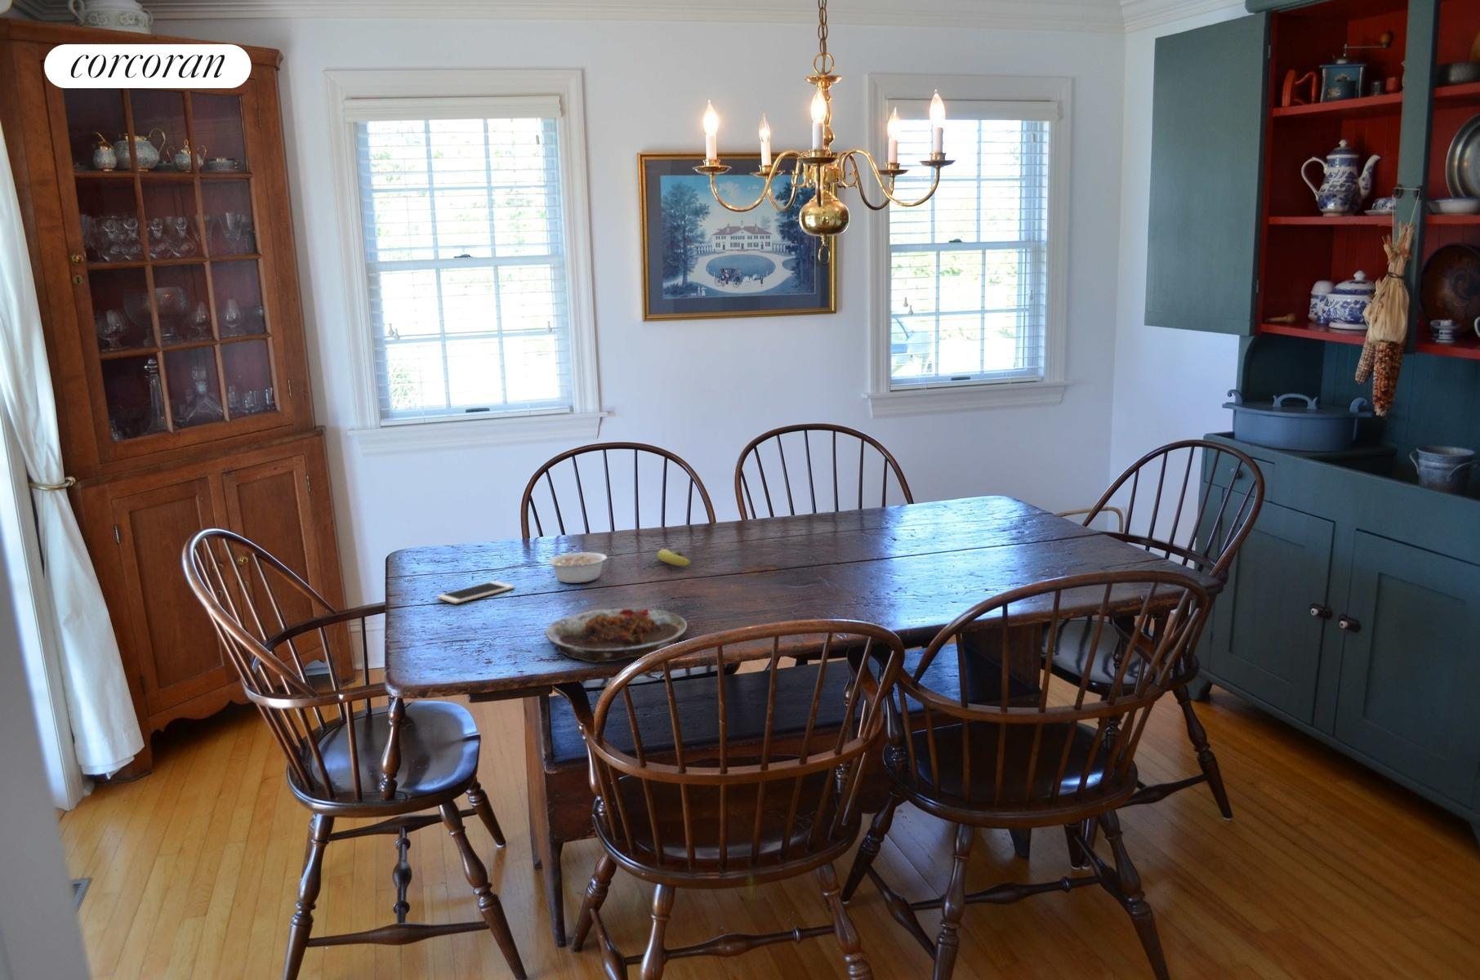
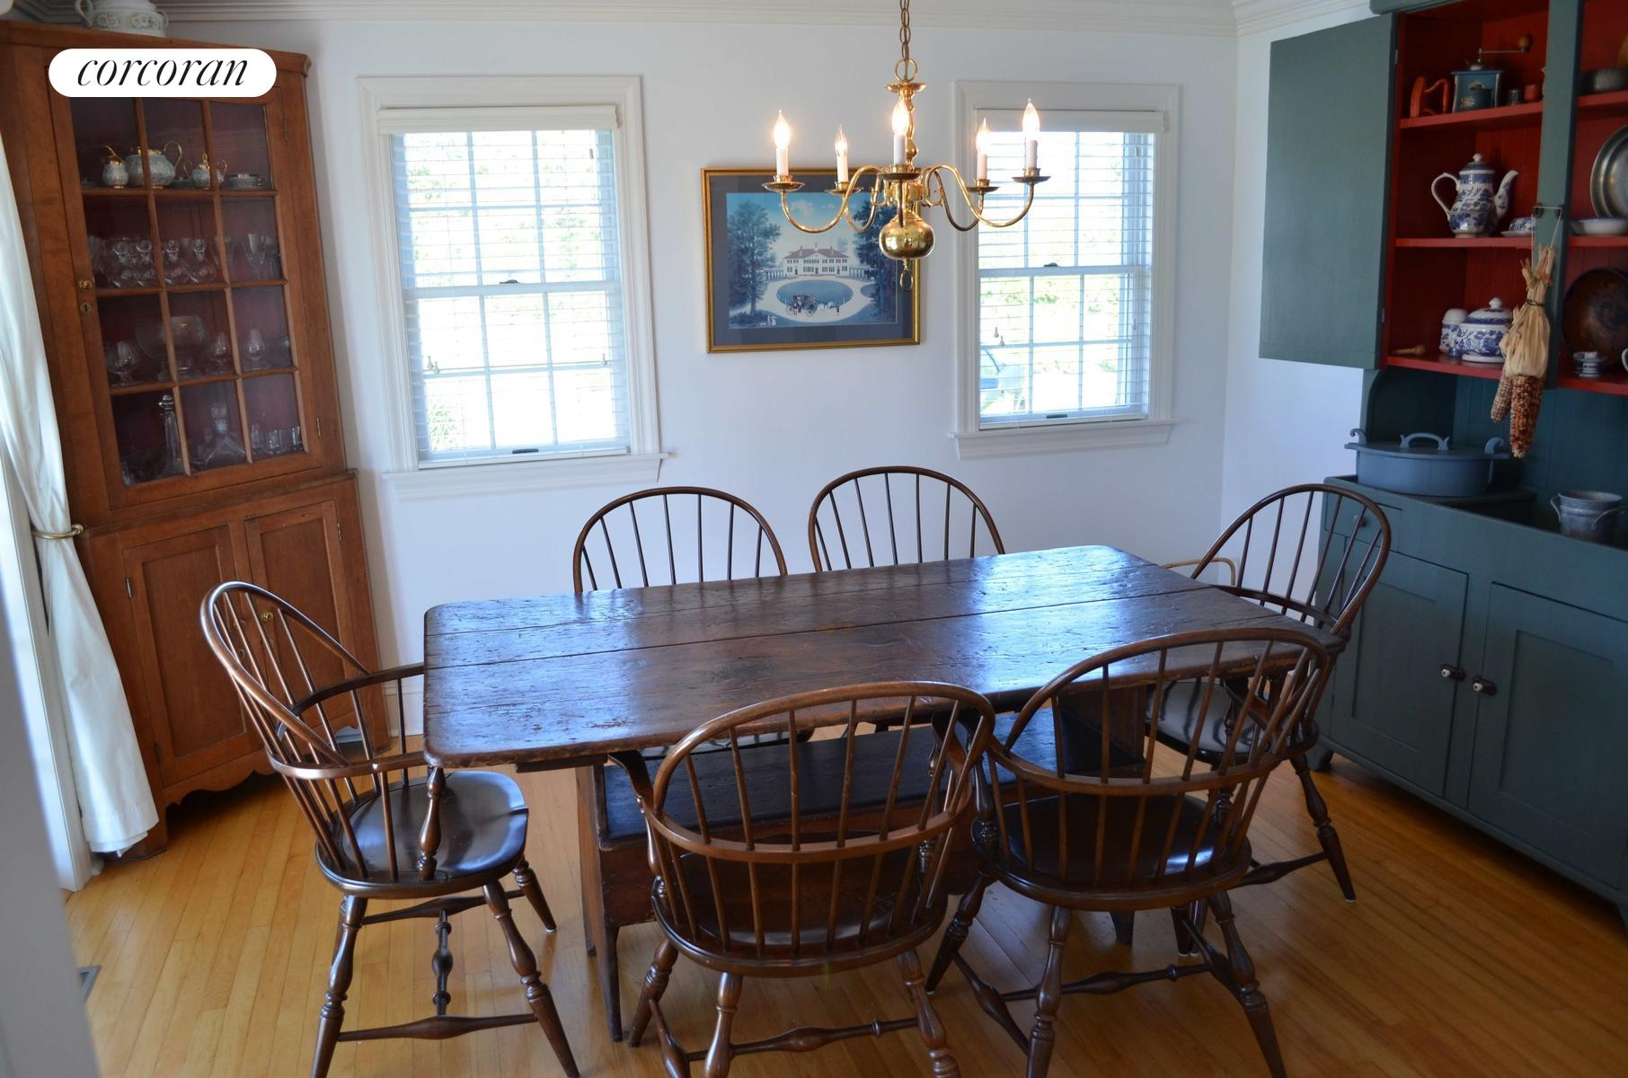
- cell phone [436,580,515,605]
- plate [544,607,688,663]
- fruit [656,548,691,567]
- legume [547,552,615,584]
